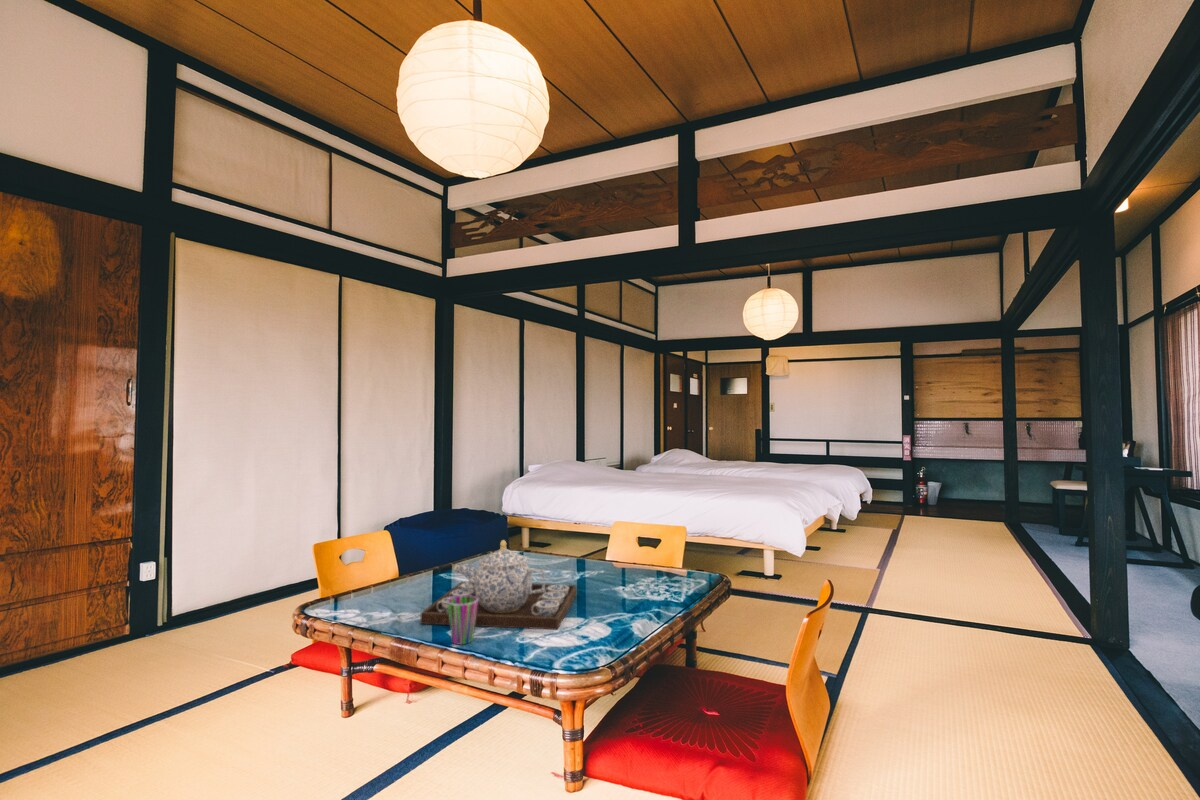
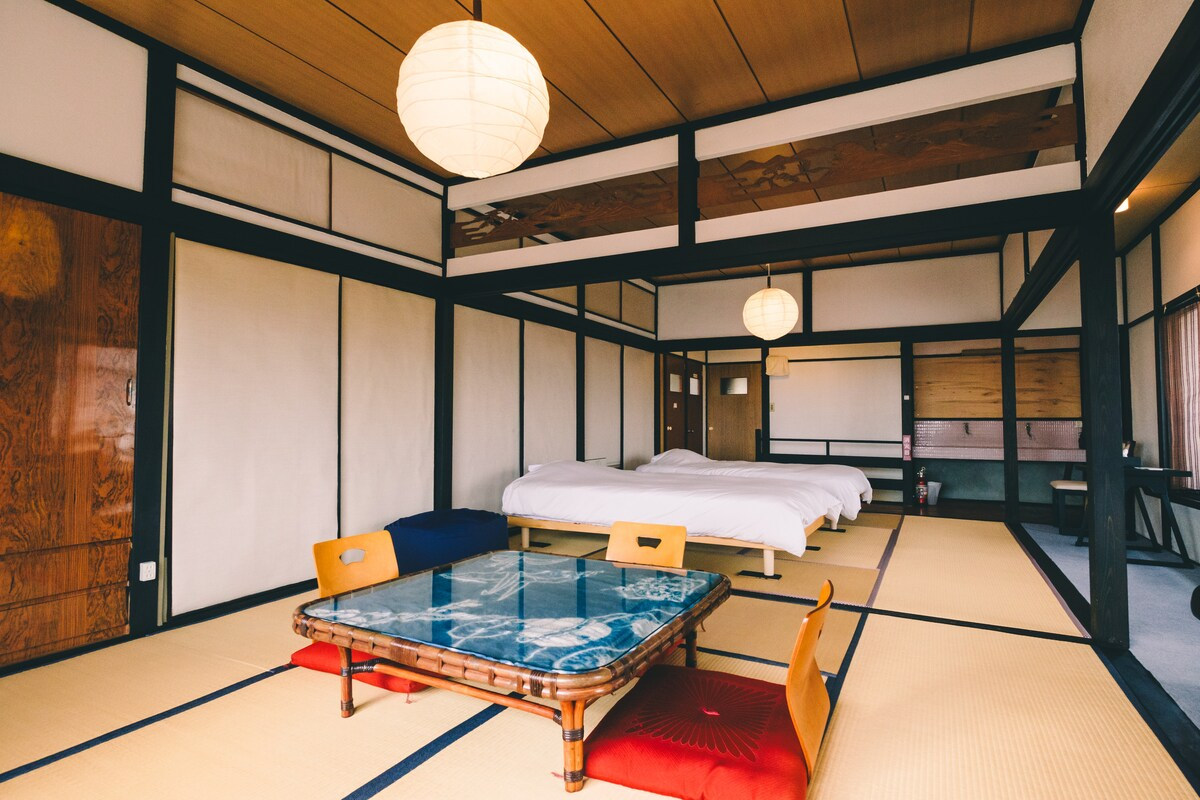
- cup [447,595,478,645]
- tea set [419,539,578,630]
